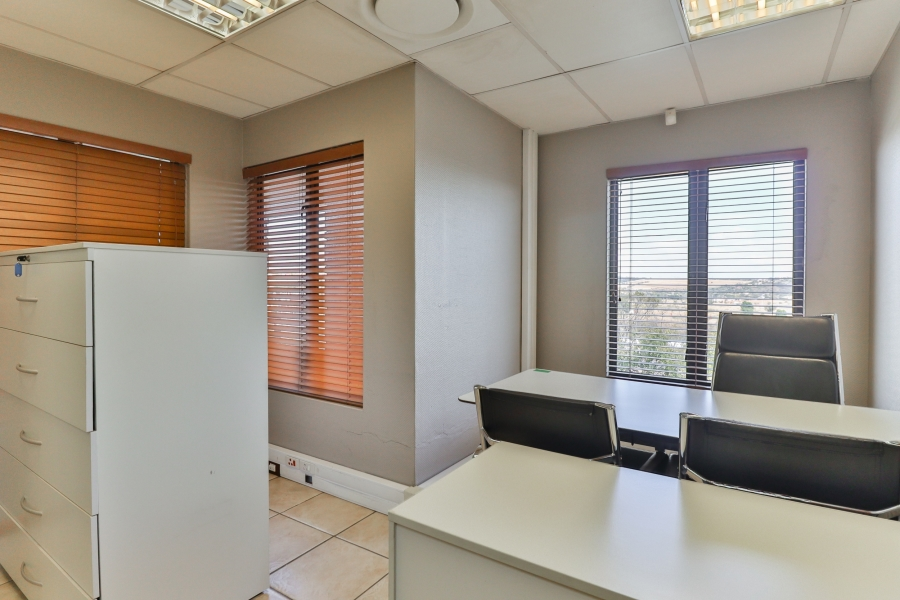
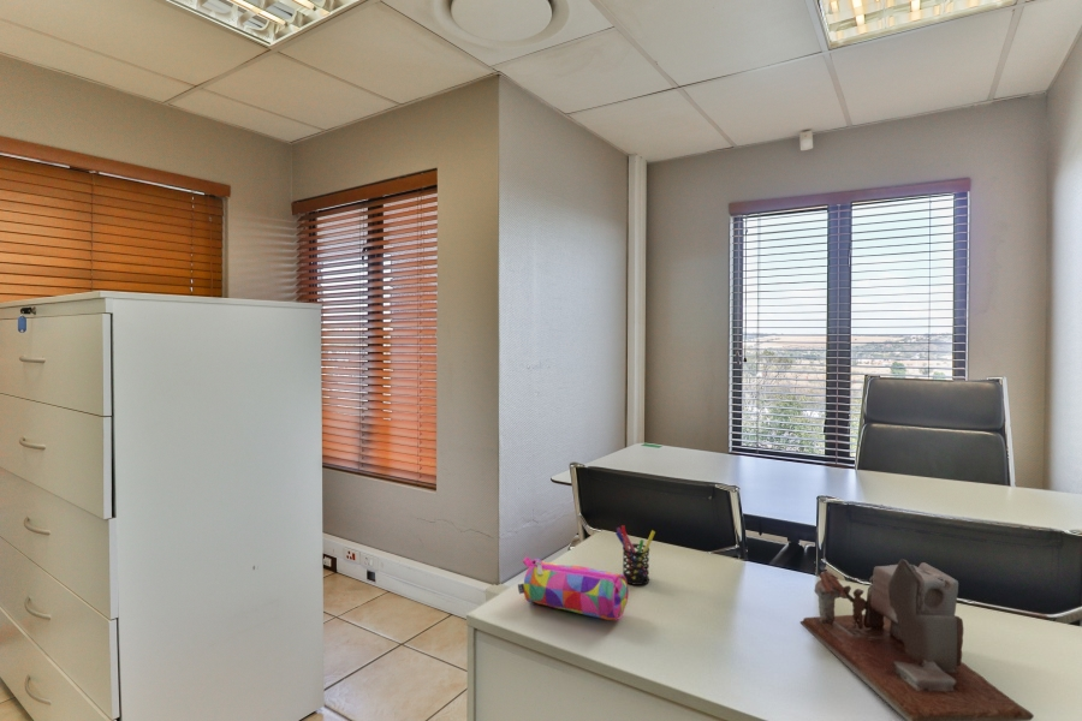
+ desk organizer [799,558,1035,721]
+ pen holder [614,524,656,586]
+ pencil case [517,555,630,622]
